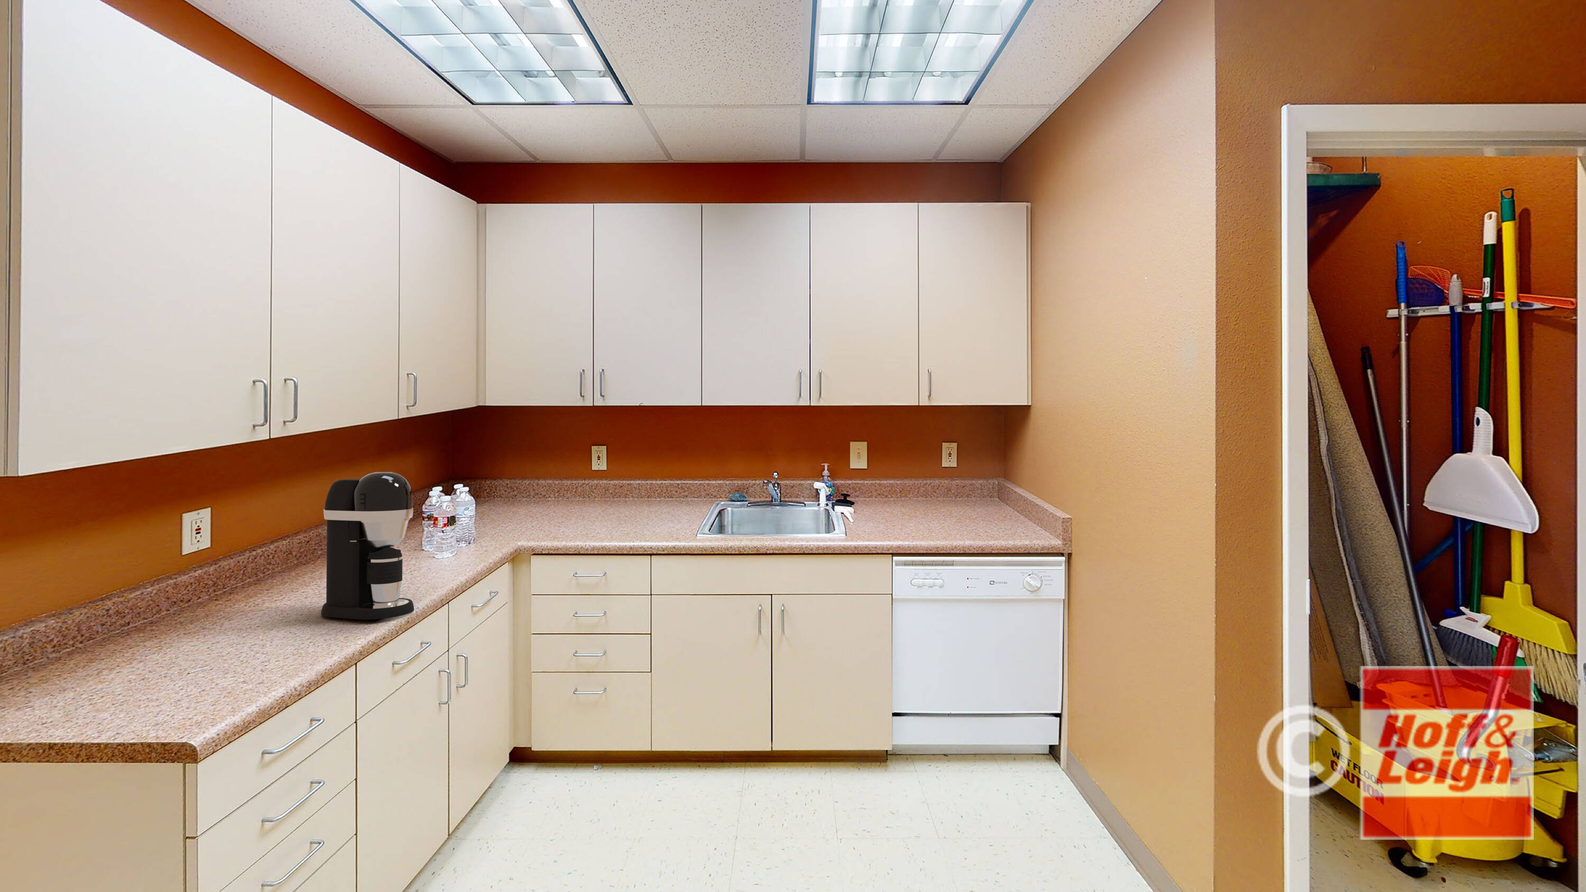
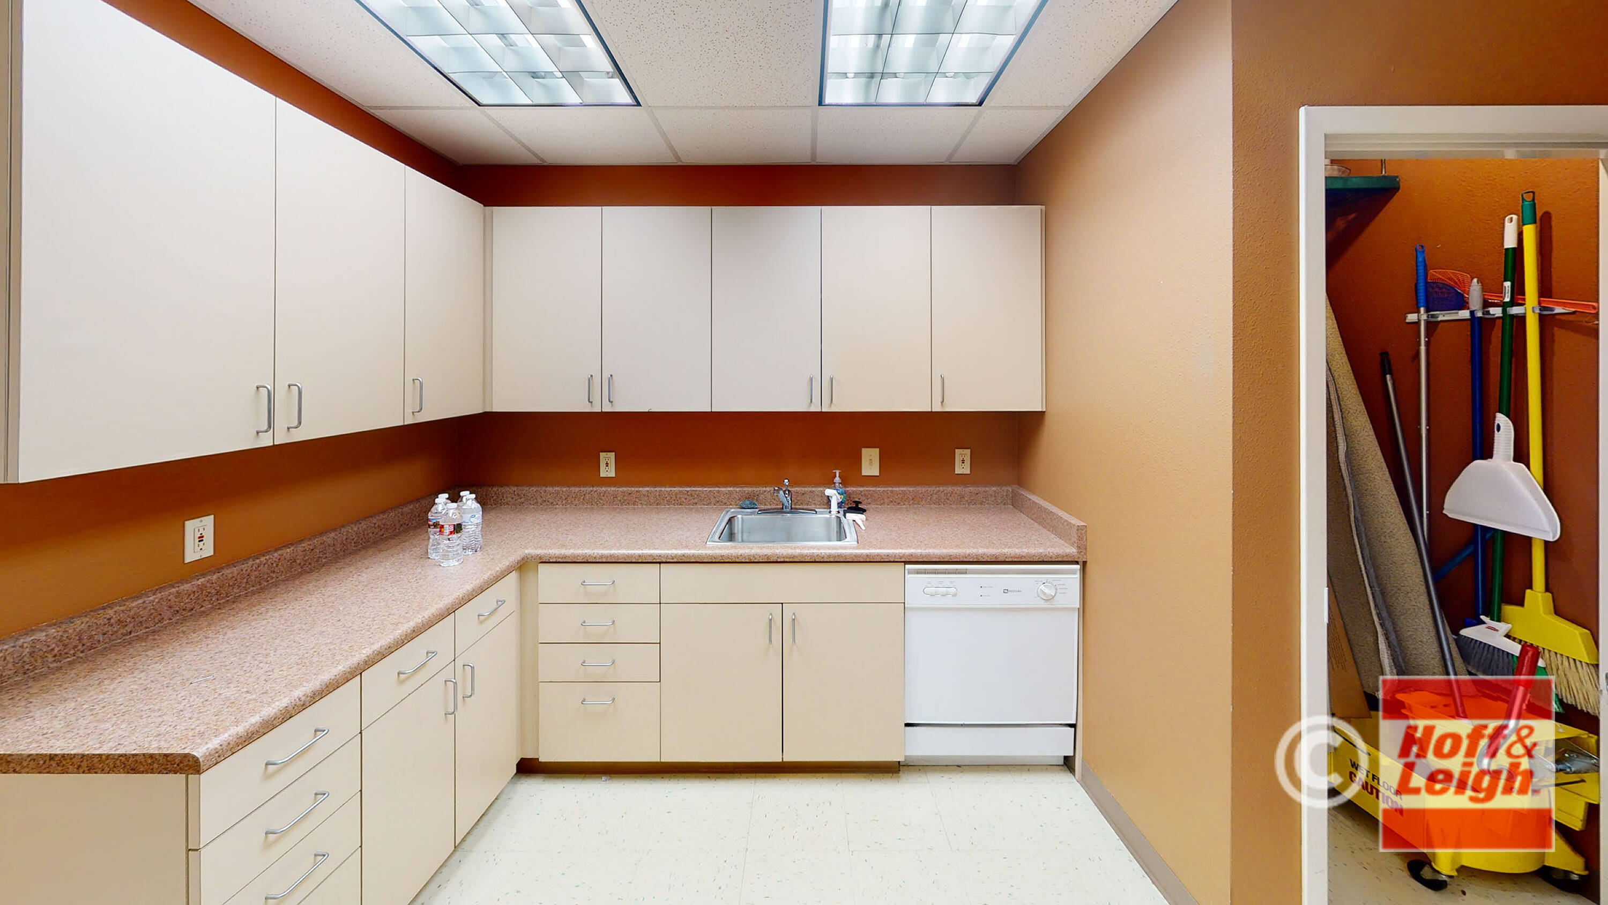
- coffee maker [320,472,415,621]
